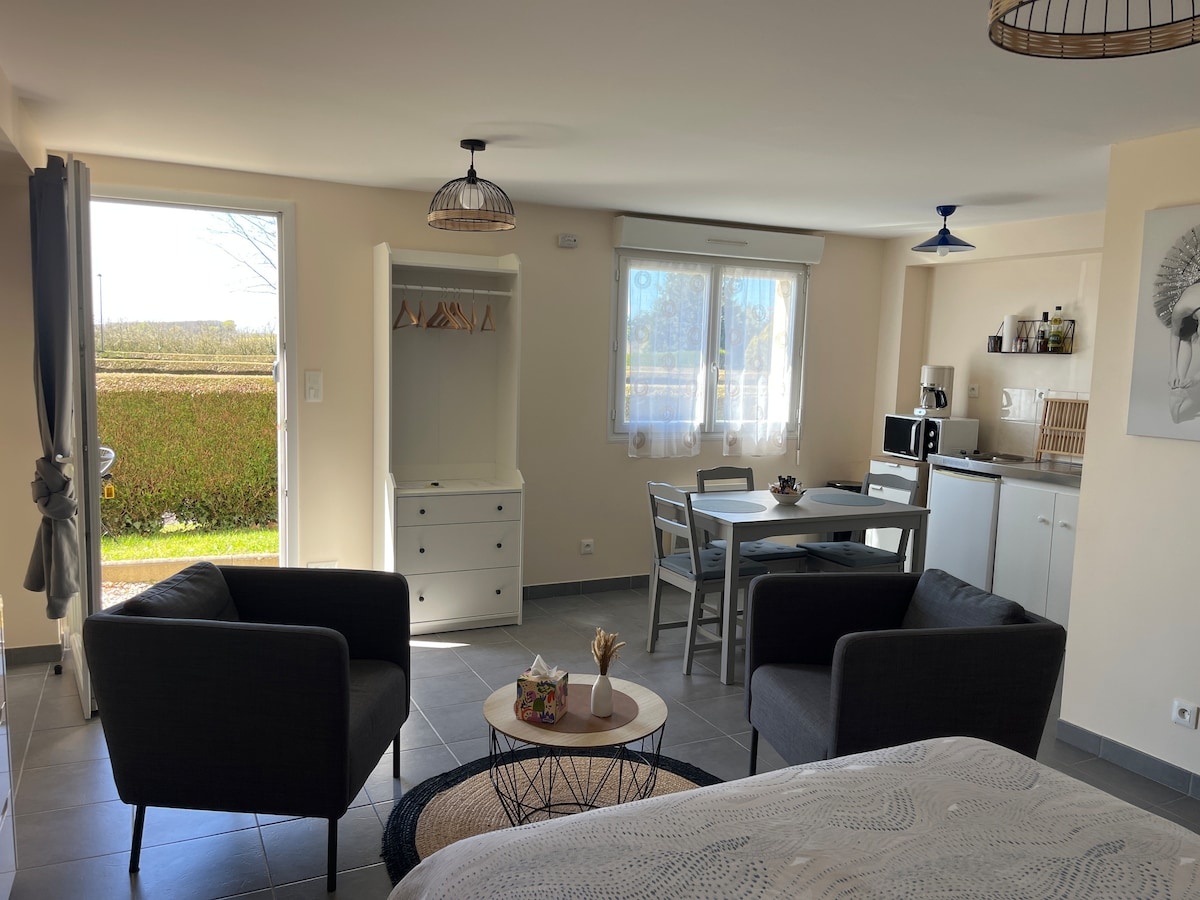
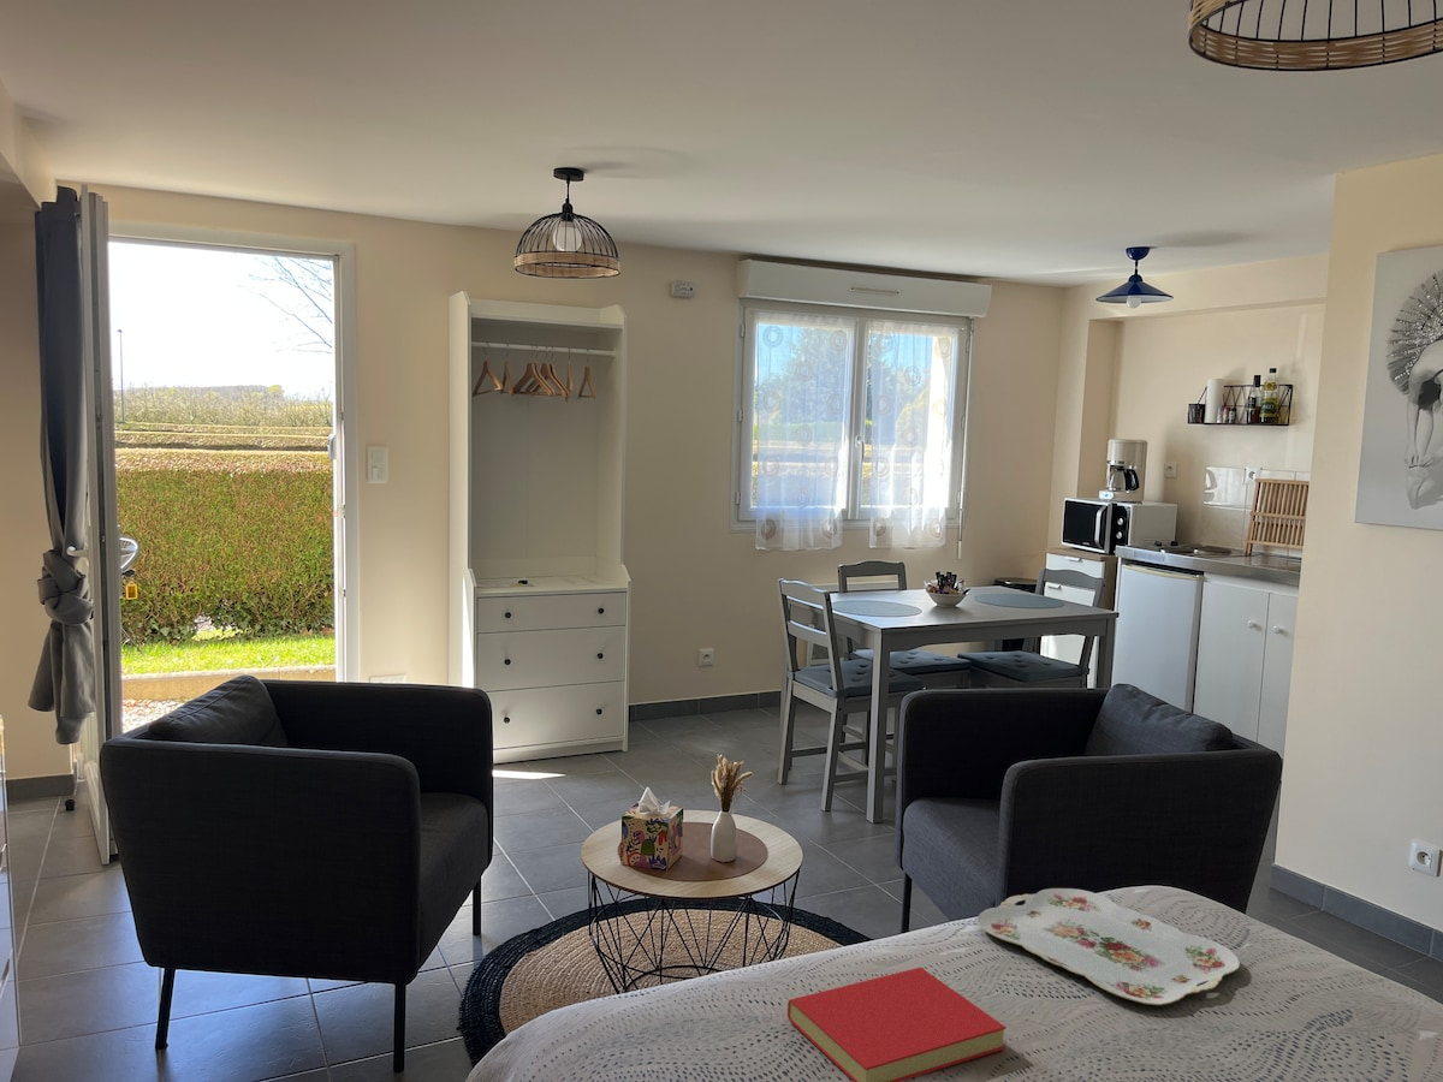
+ serving tray [975,887,1241,1006]
+ book [786,967,1008,1082]
